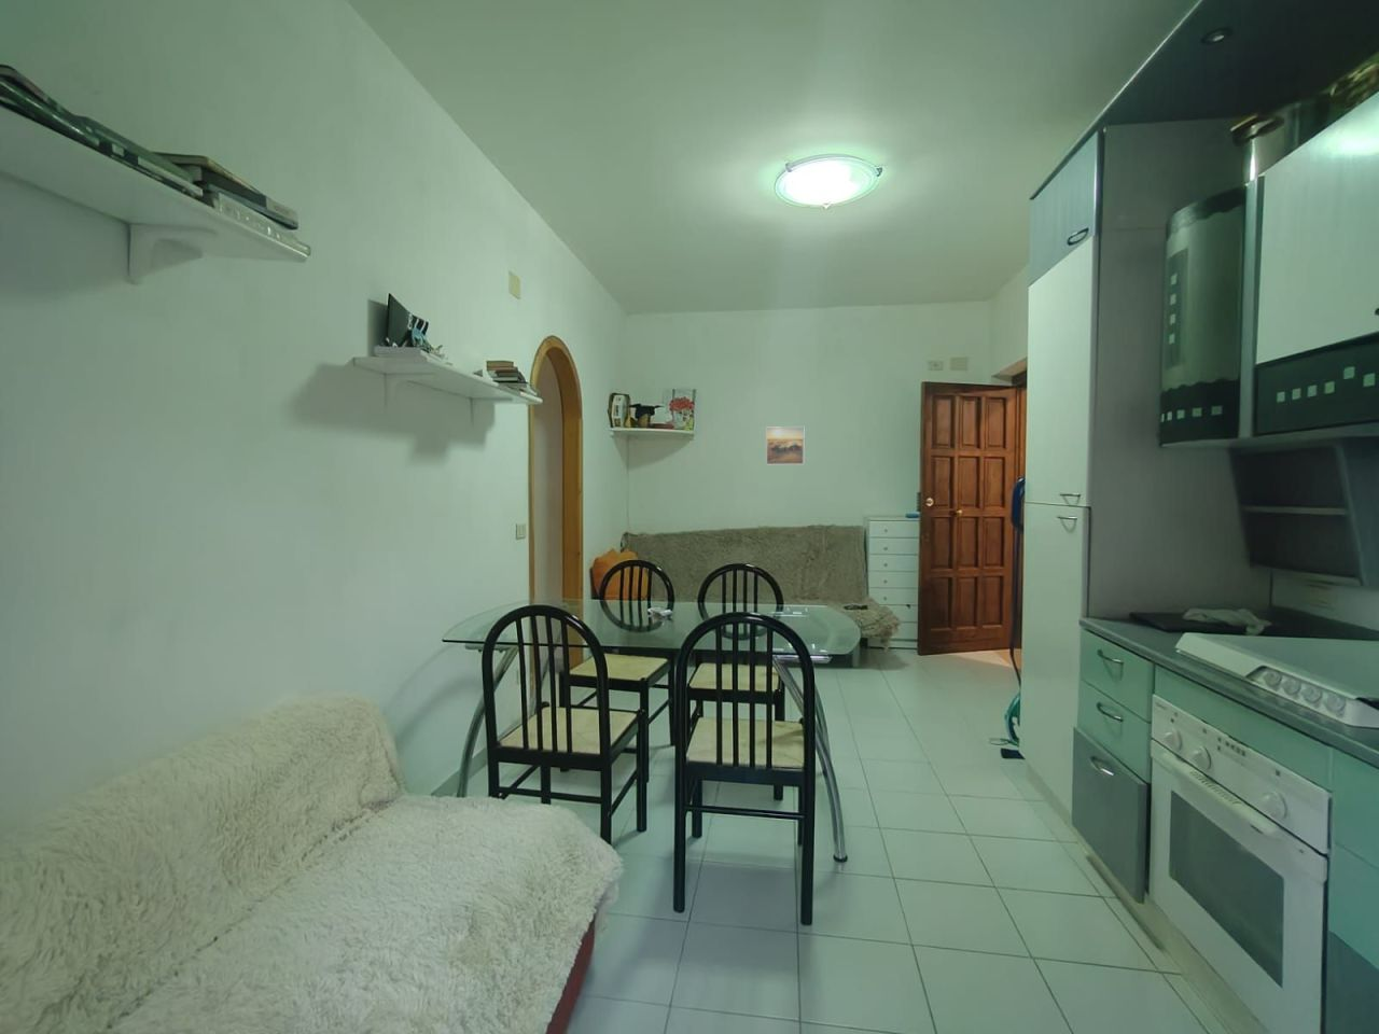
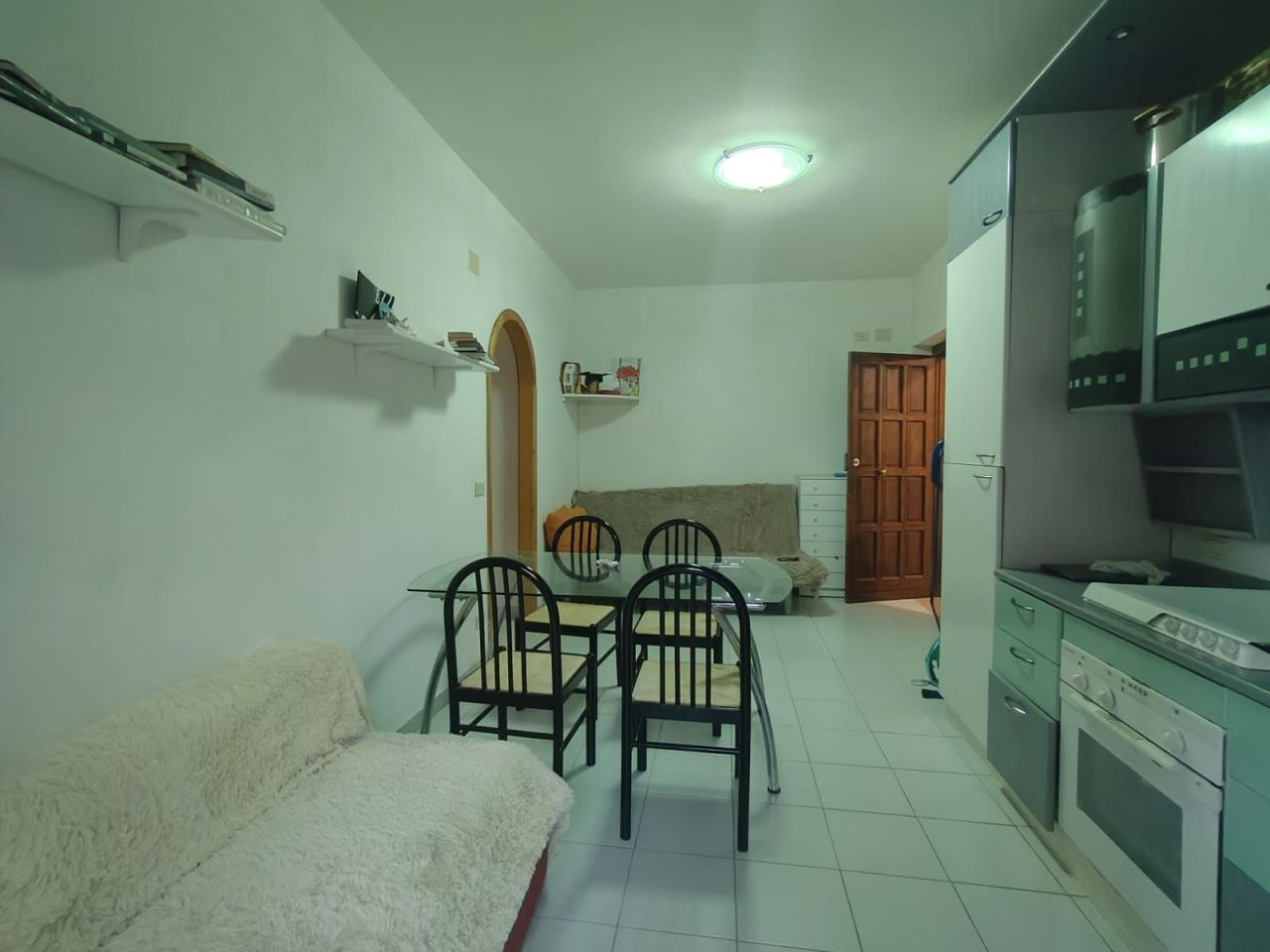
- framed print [764,426,805,465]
